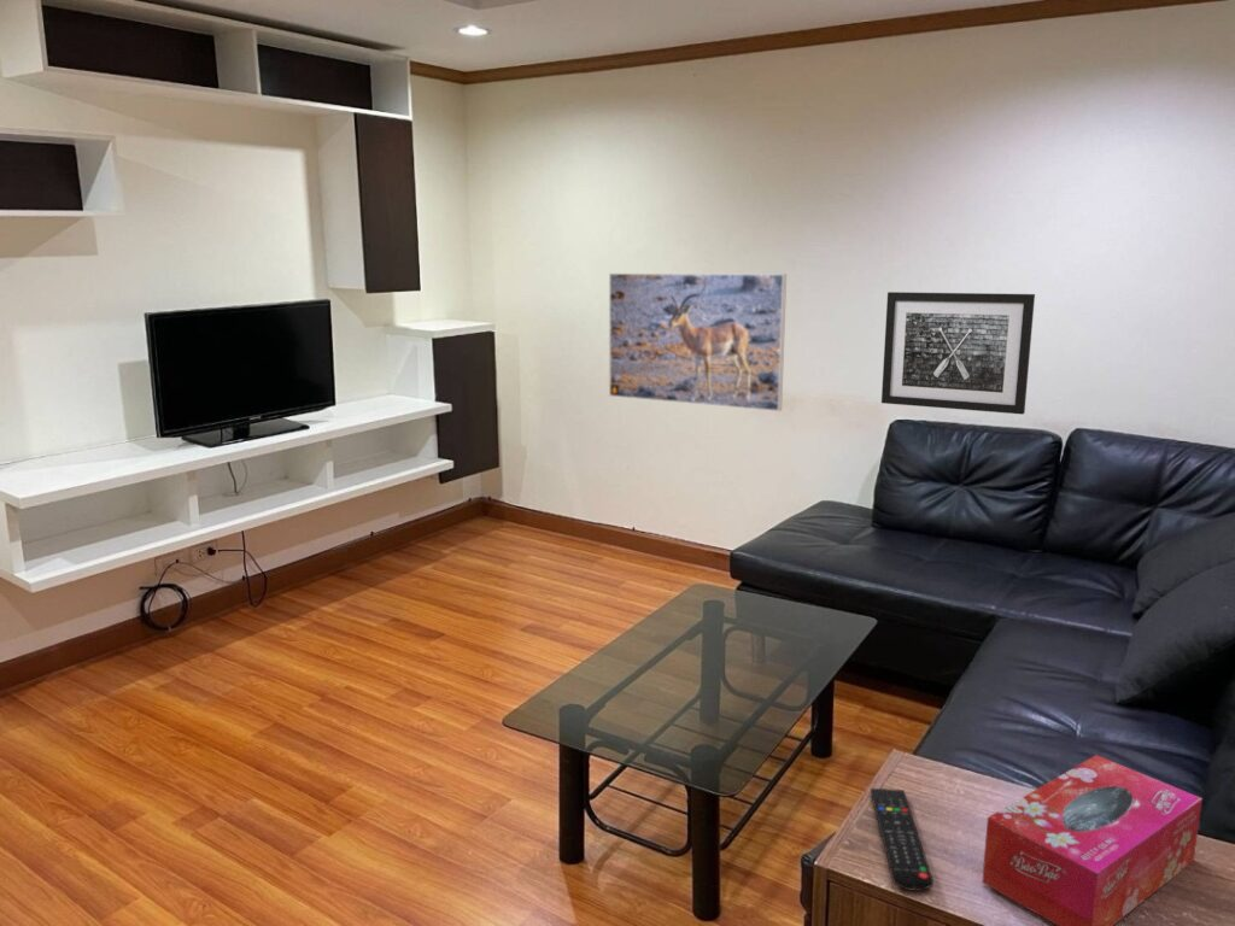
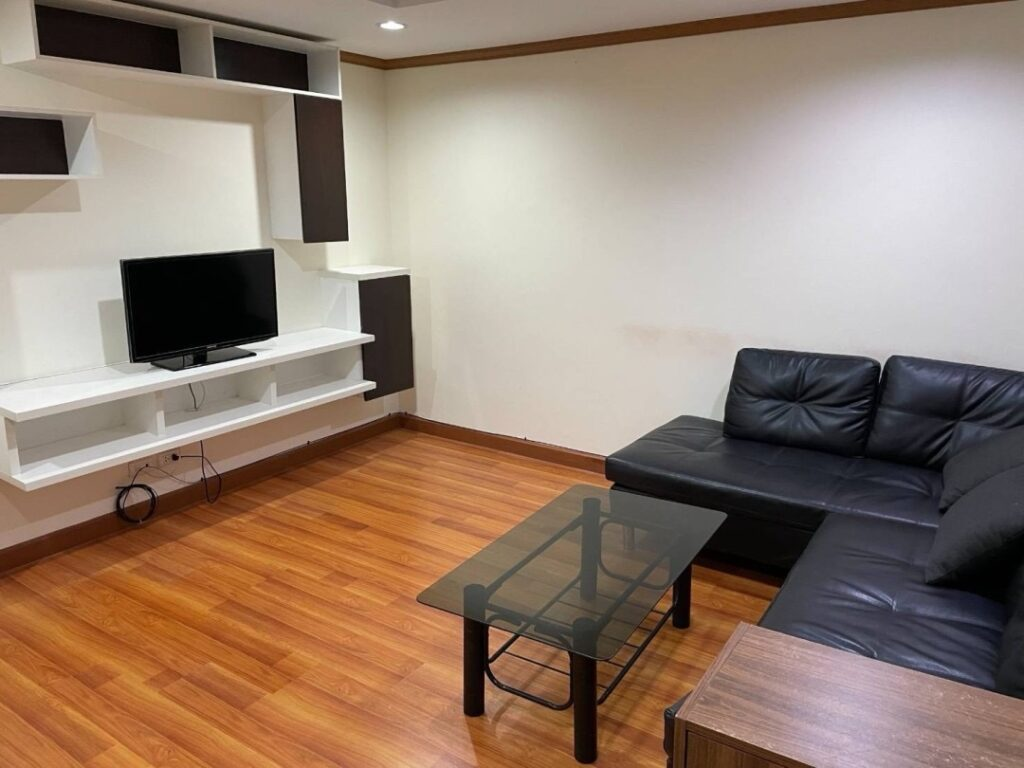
- remote control [870,787,935,892]
- tissue box [981,754,1204,926]
- wall art [880,291,1036,416]
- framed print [608,272,788,412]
